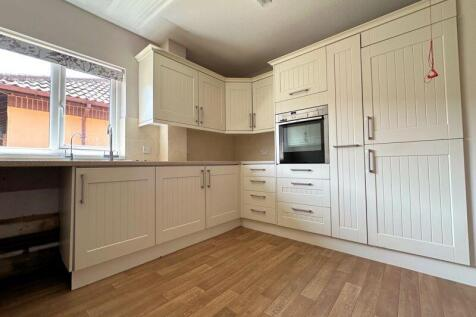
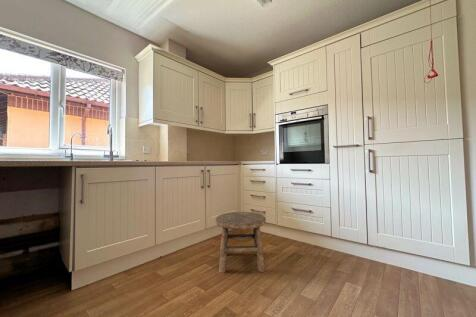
+ stool [215,211,267,274]
